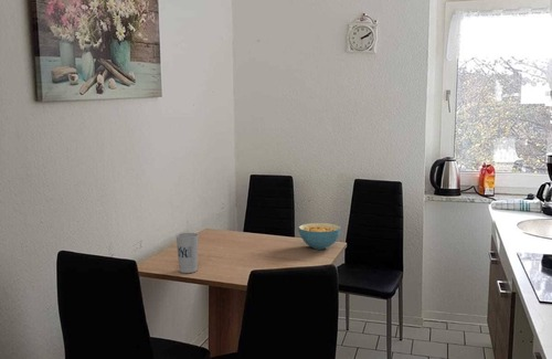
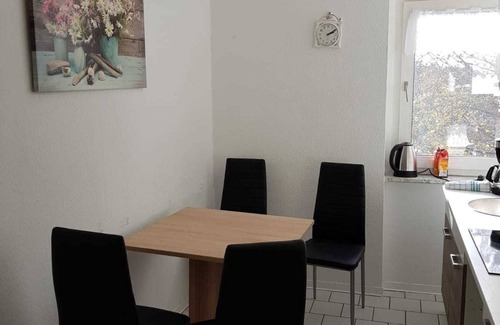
- cup [176,232,200,274]
- cereal bowl [297,222,342,251]
